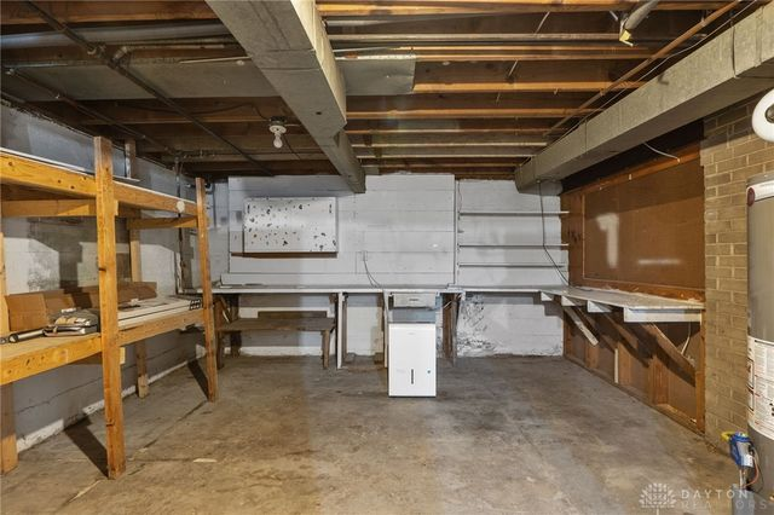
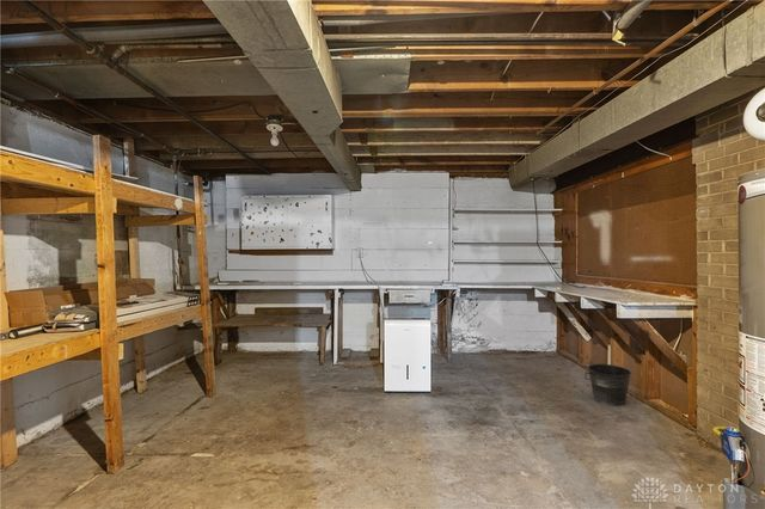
+ bucket [583,363,632,407]
